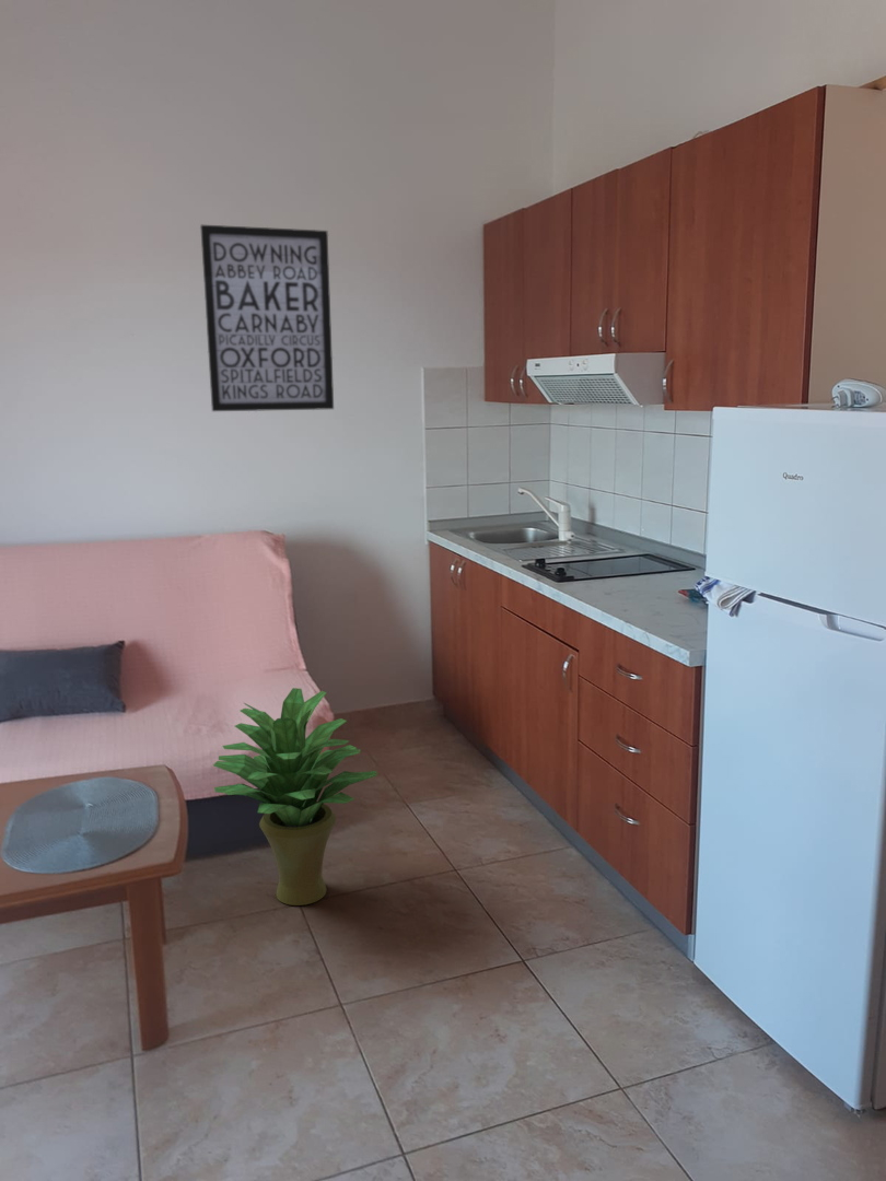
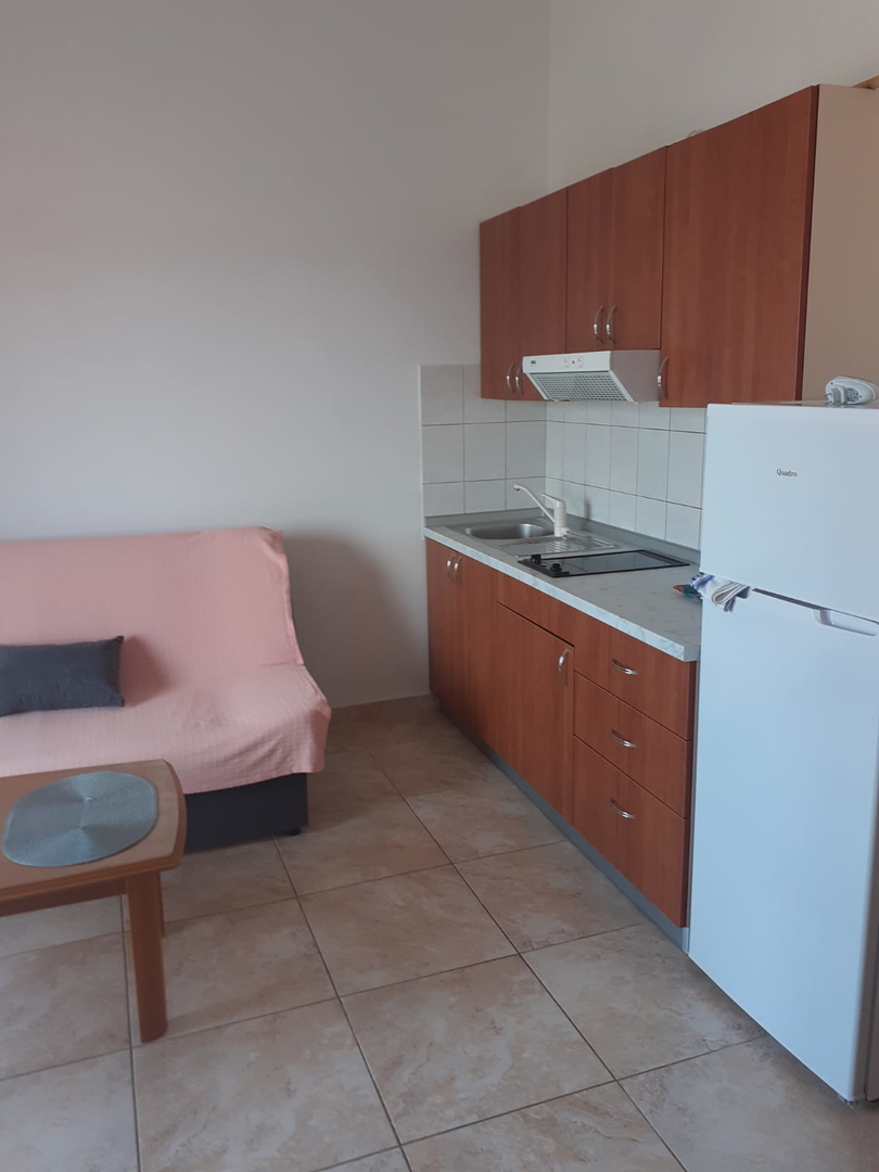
- wall art [199,224,335,412]
- potted plant [212,687,378,907]
